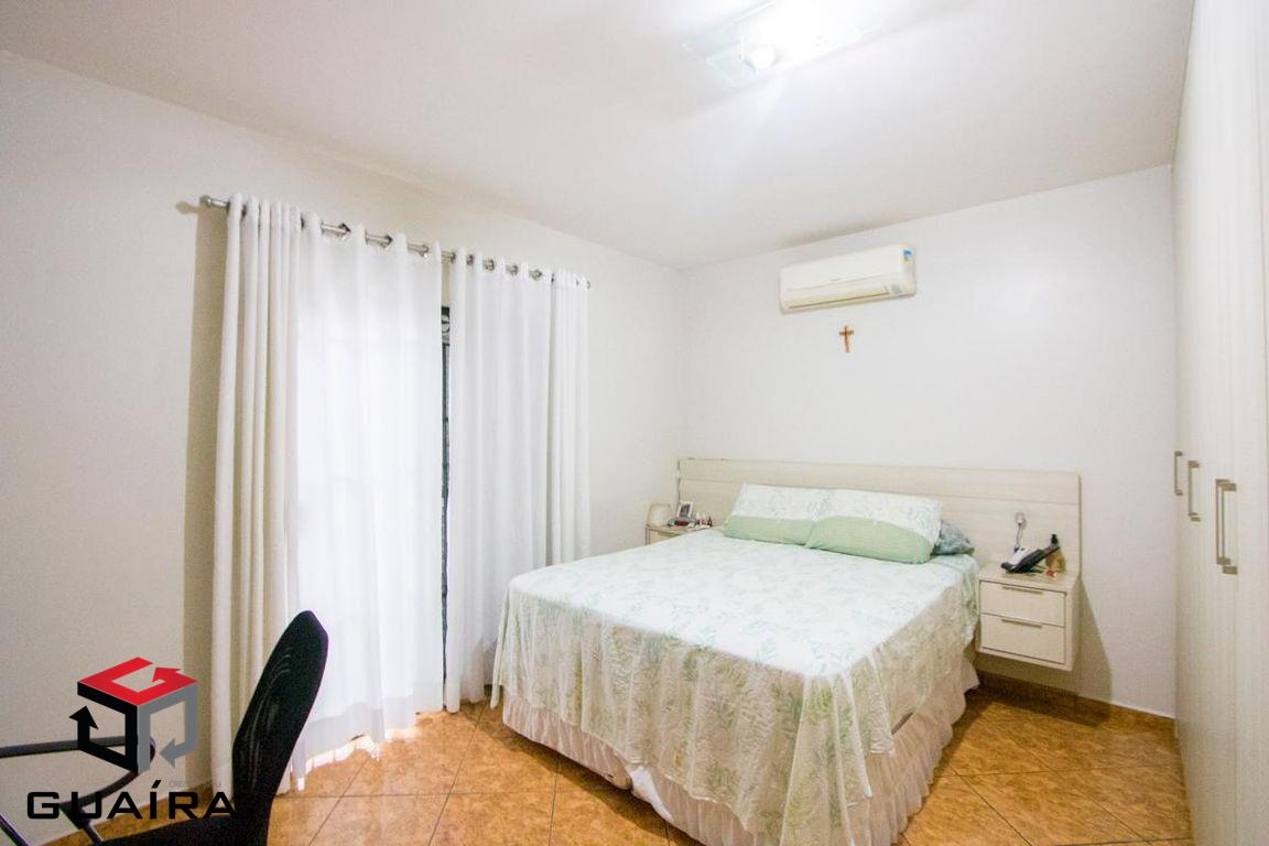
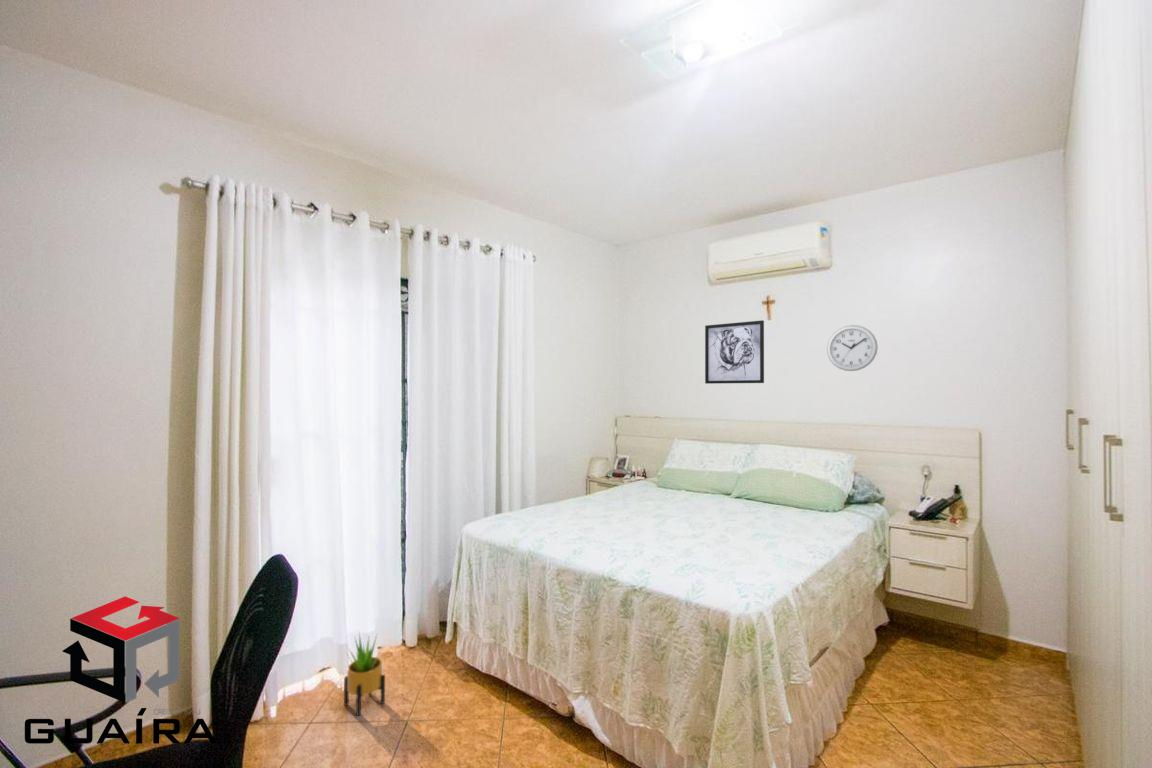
+ wall clock [826,324,879,372]
+ potted plant [343,632,386,717]
+ wall art [704,320,765,385]
